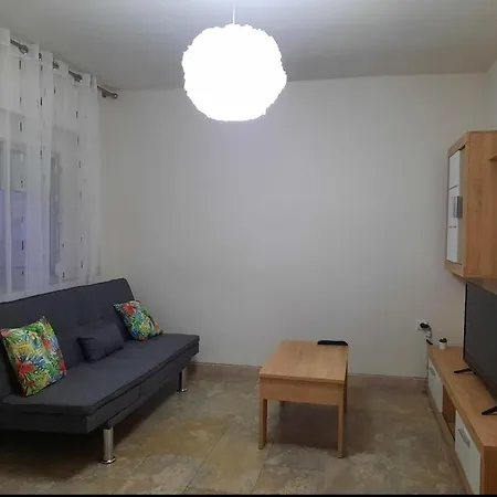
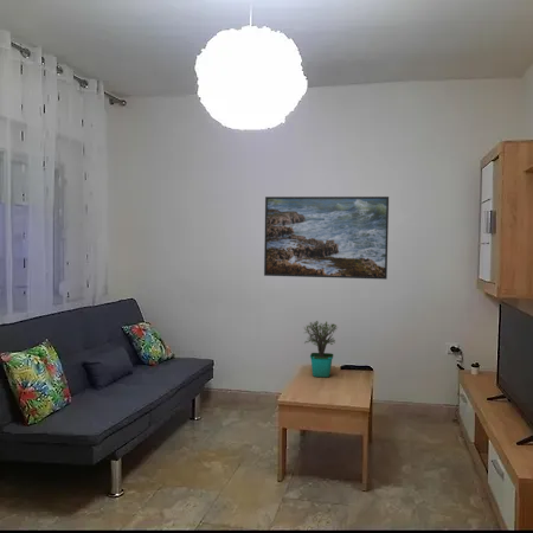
+ potted plant [303,320,338,378]
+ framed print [263,195,390,281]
